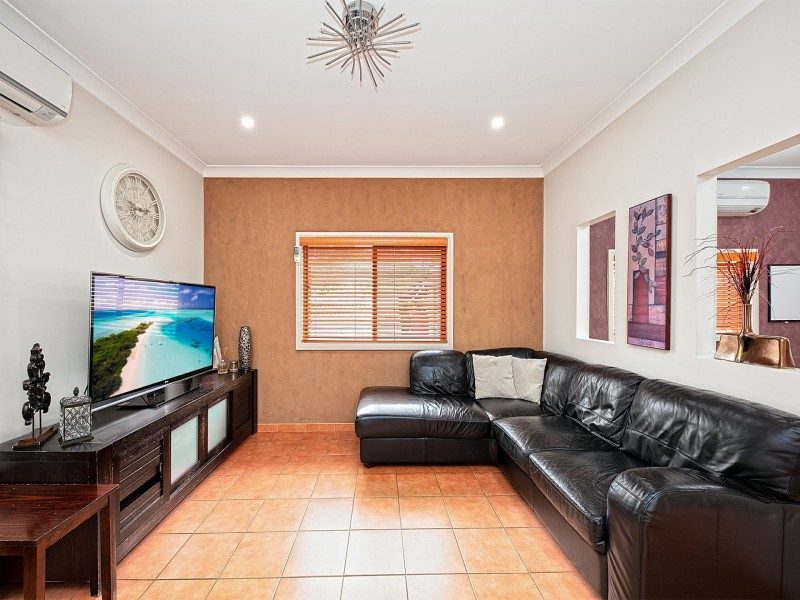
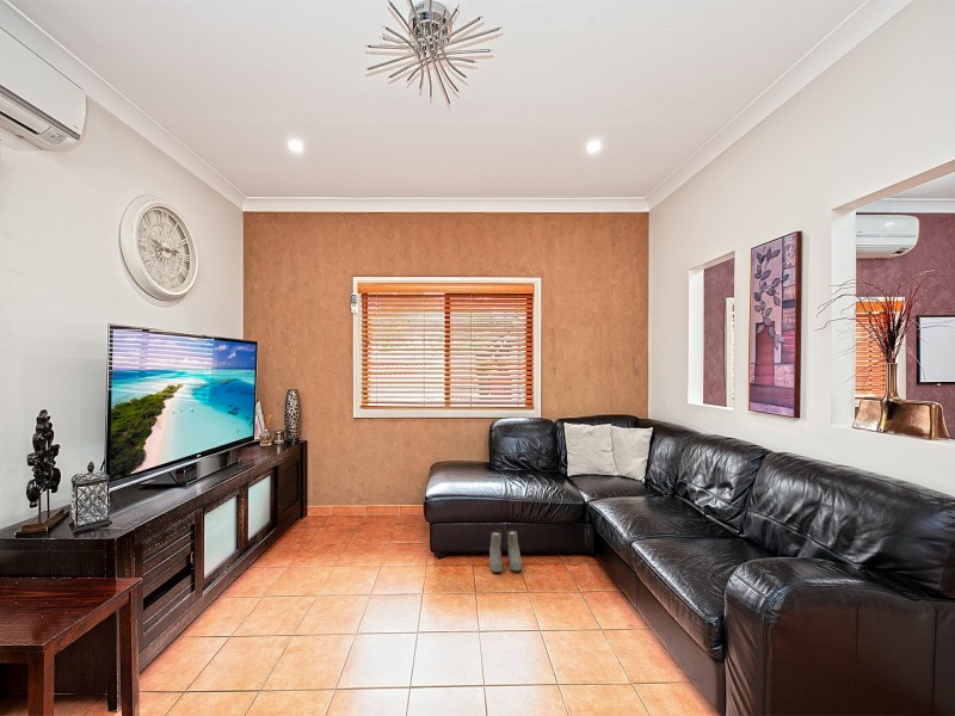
+ boots [488,529,523,574]
